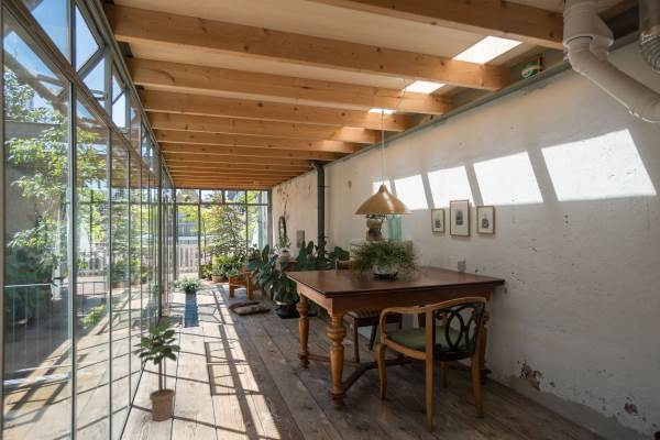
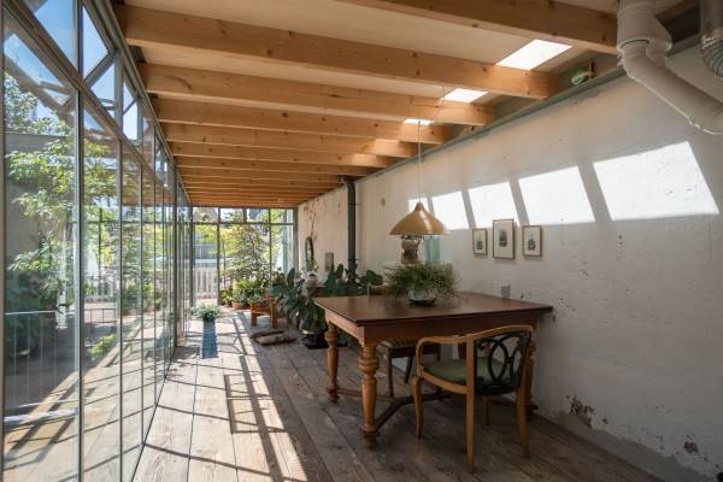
- potted plant [132,320,183,422]
